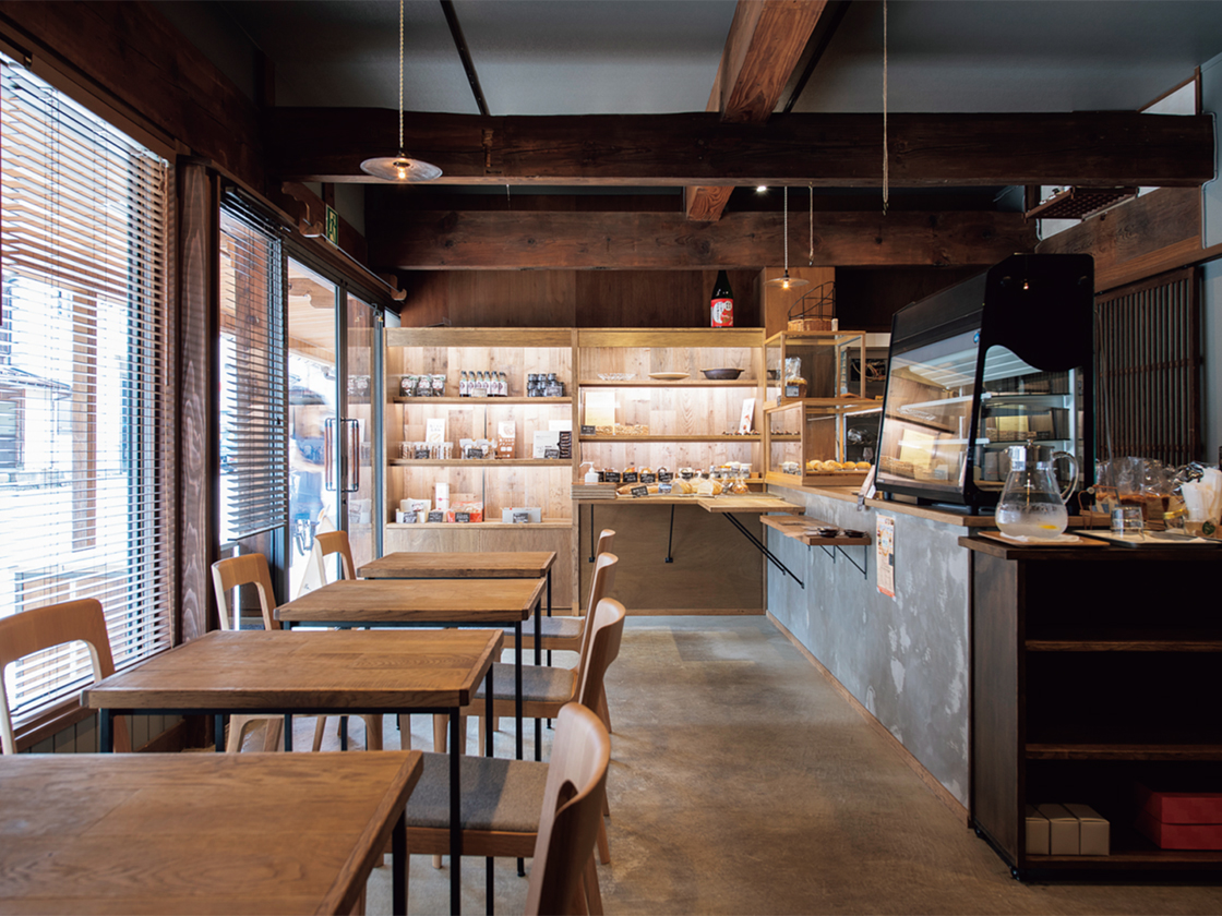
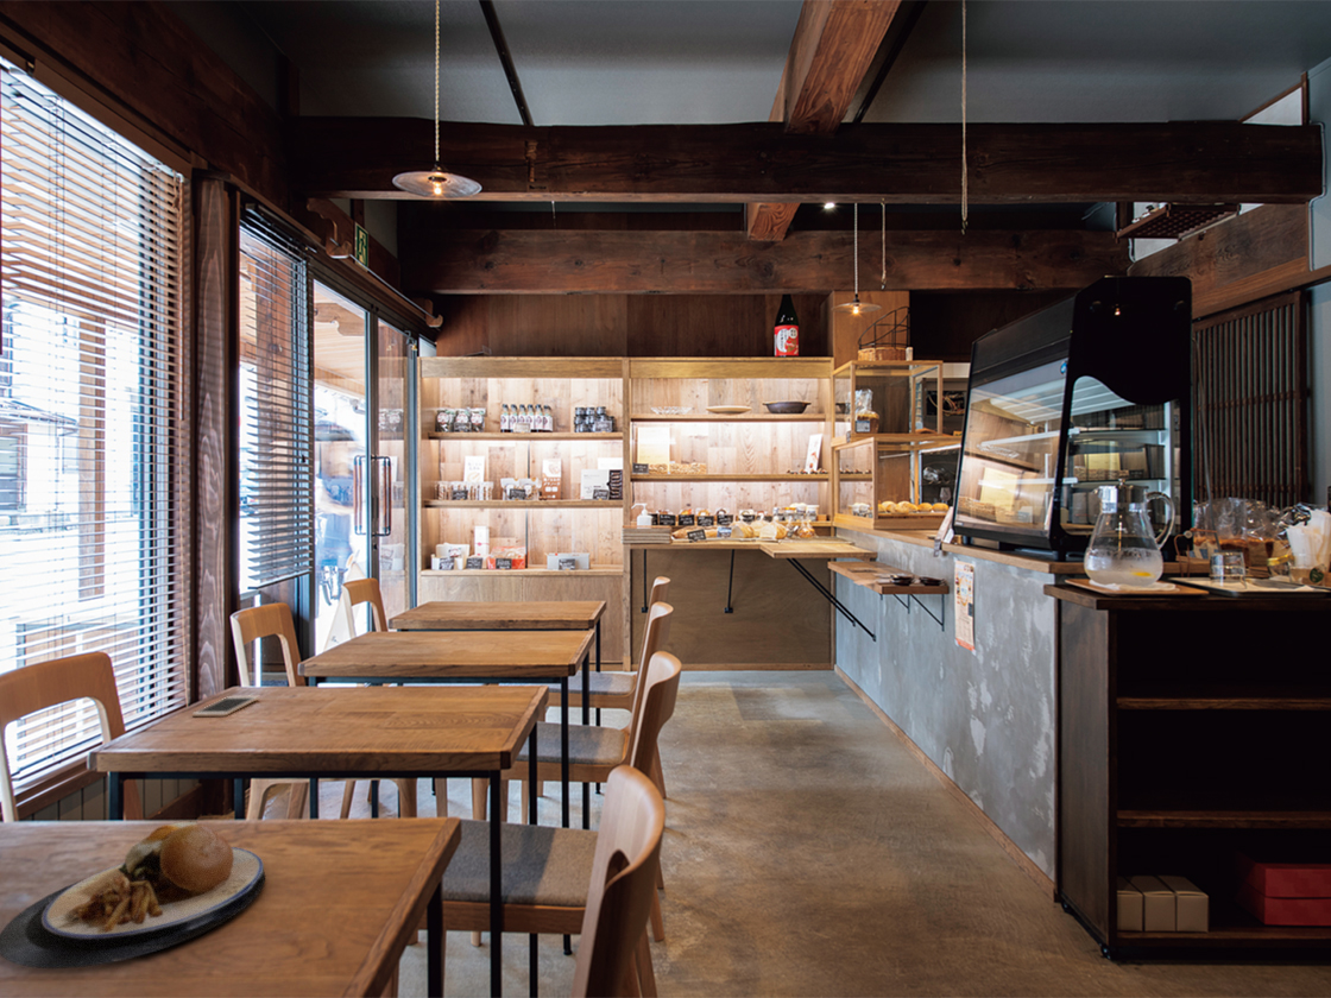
+ plate [0,820,266,969]
+ cell phone [191,695,261,718]
